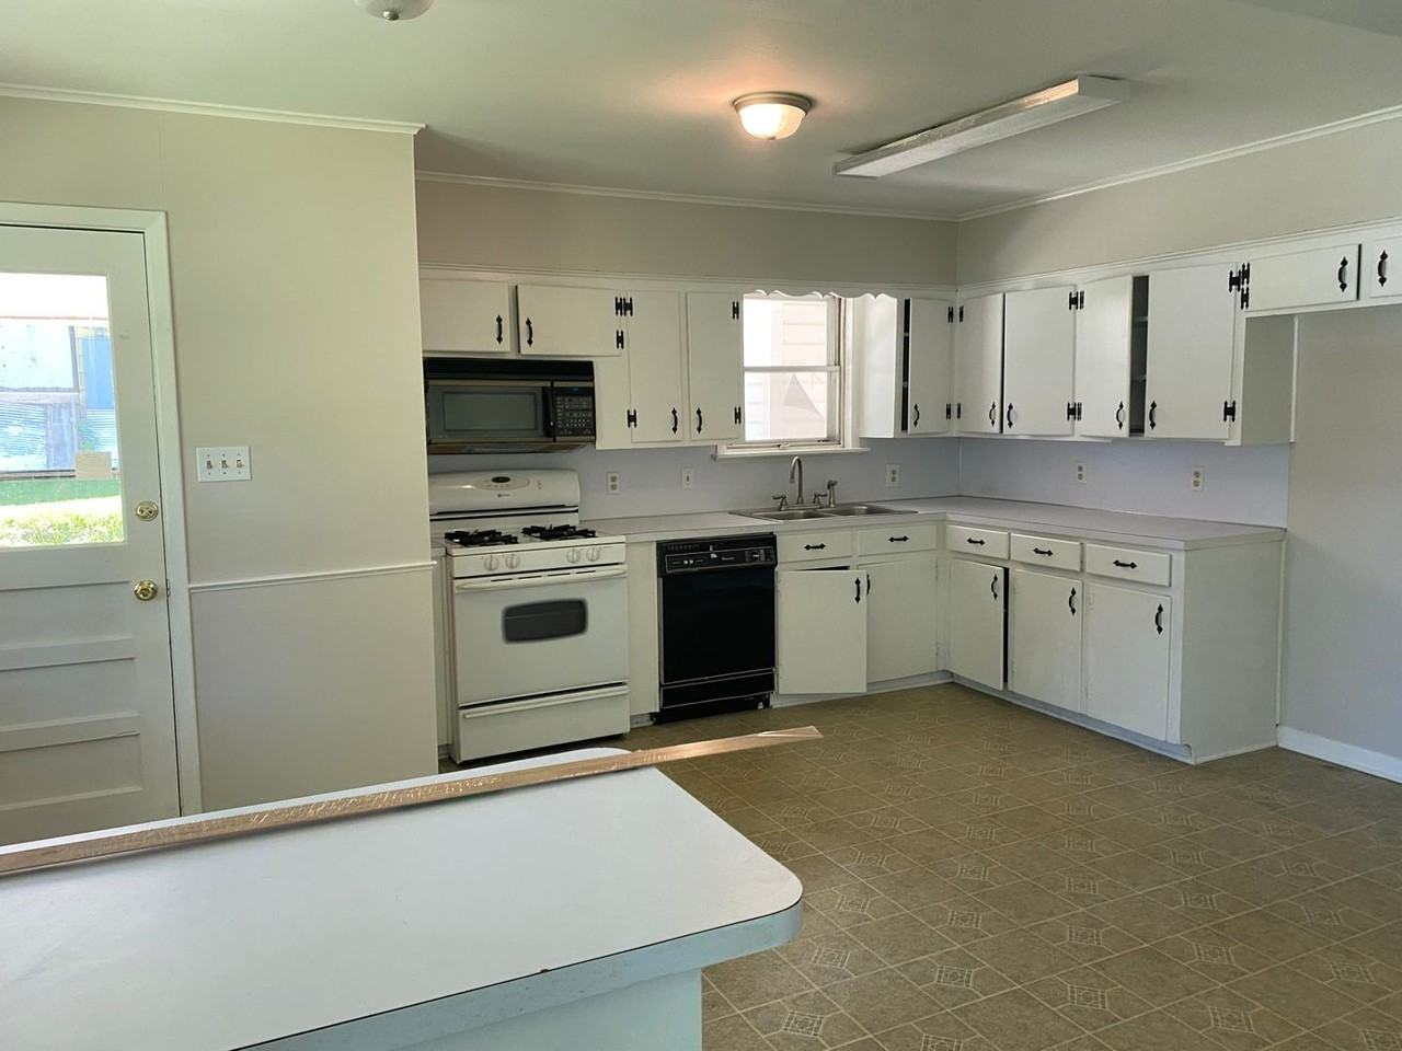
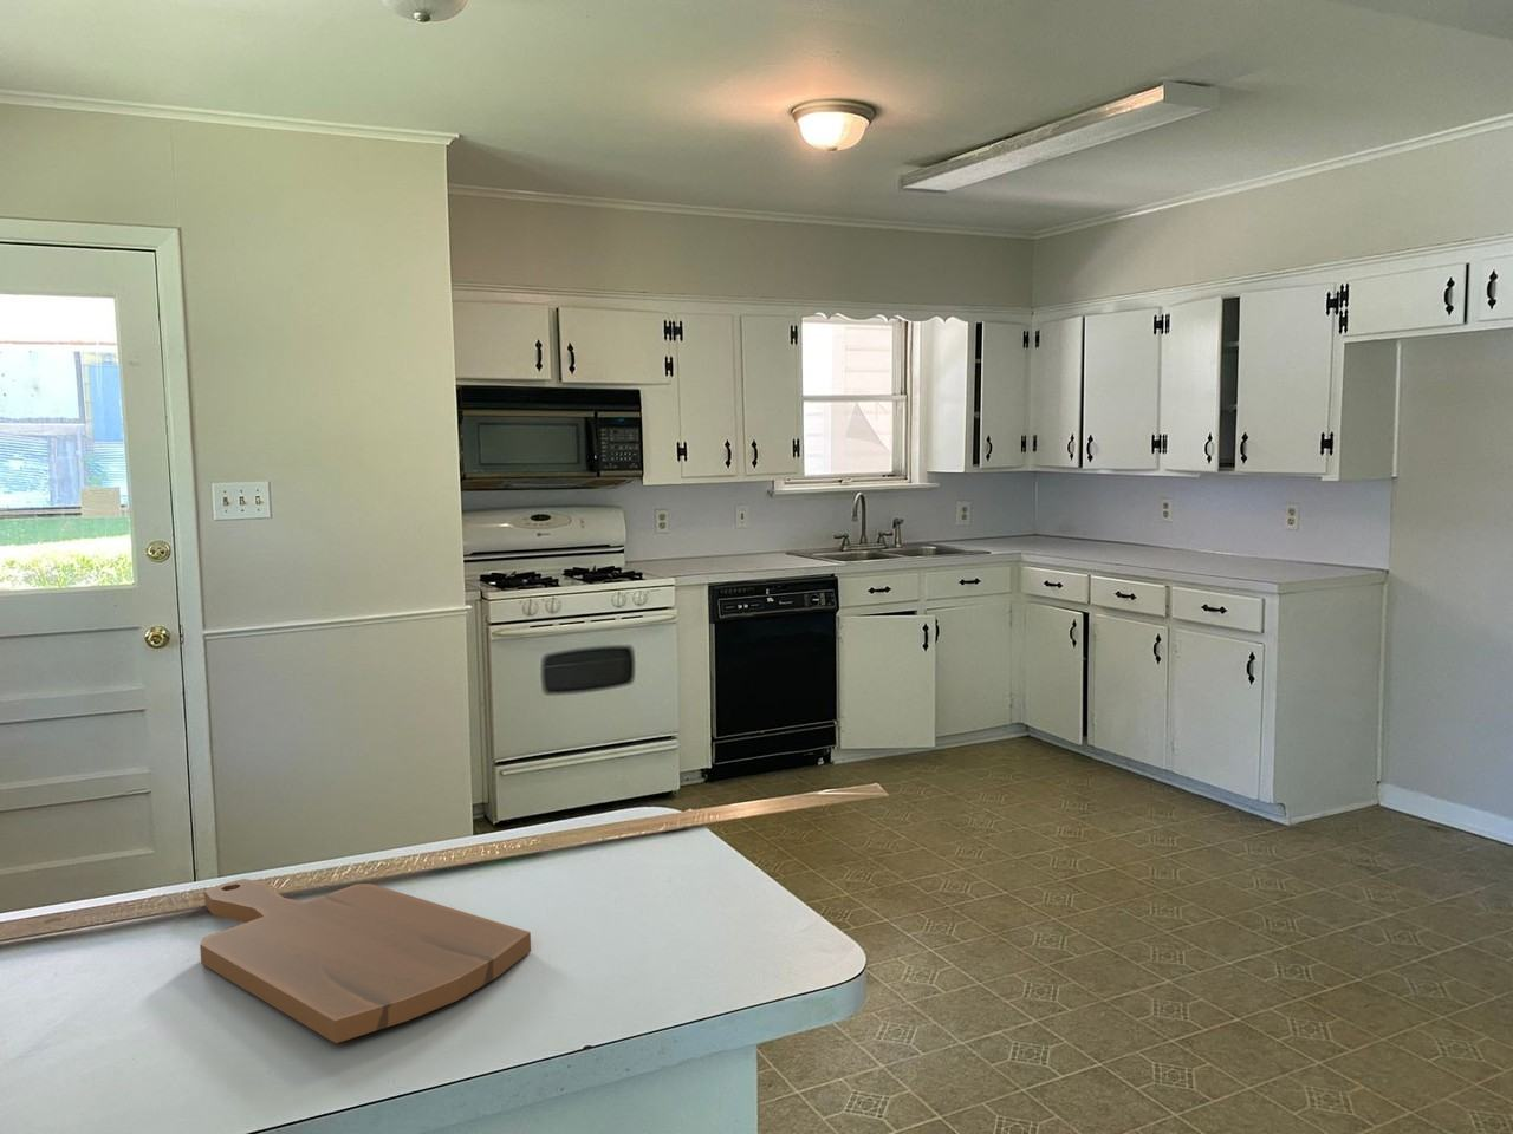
+ cutting board [199,878,531,1045]
